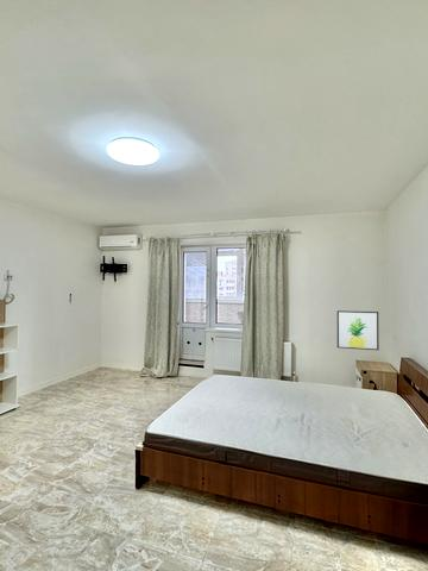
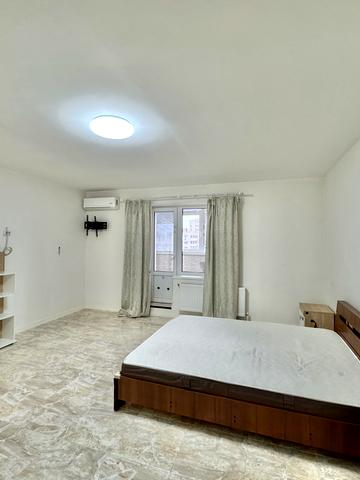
- wall art [336,309,380,351]
